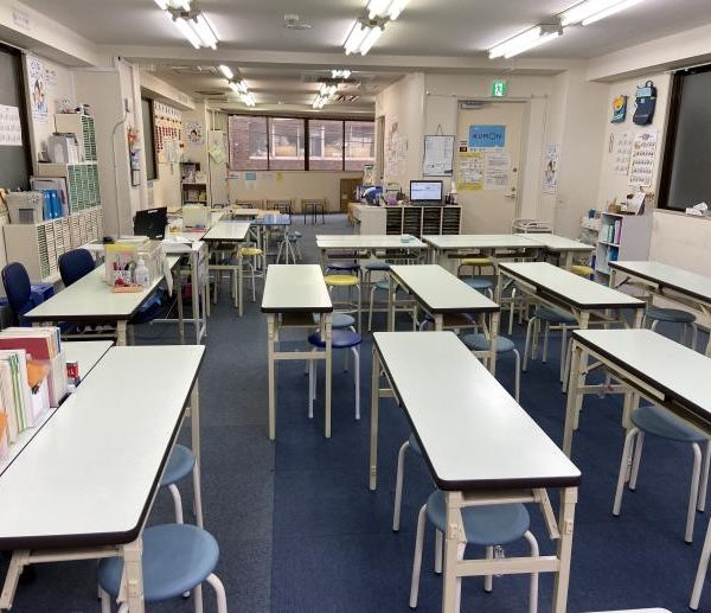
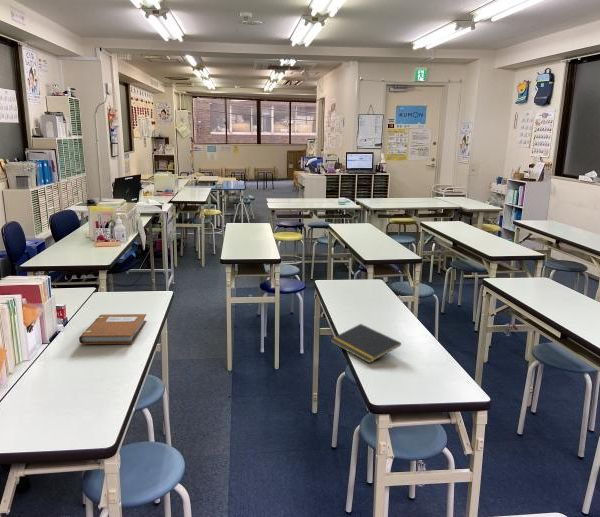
+ notepad [329,323,402,364]
+ notebook [78,313,148,345]
